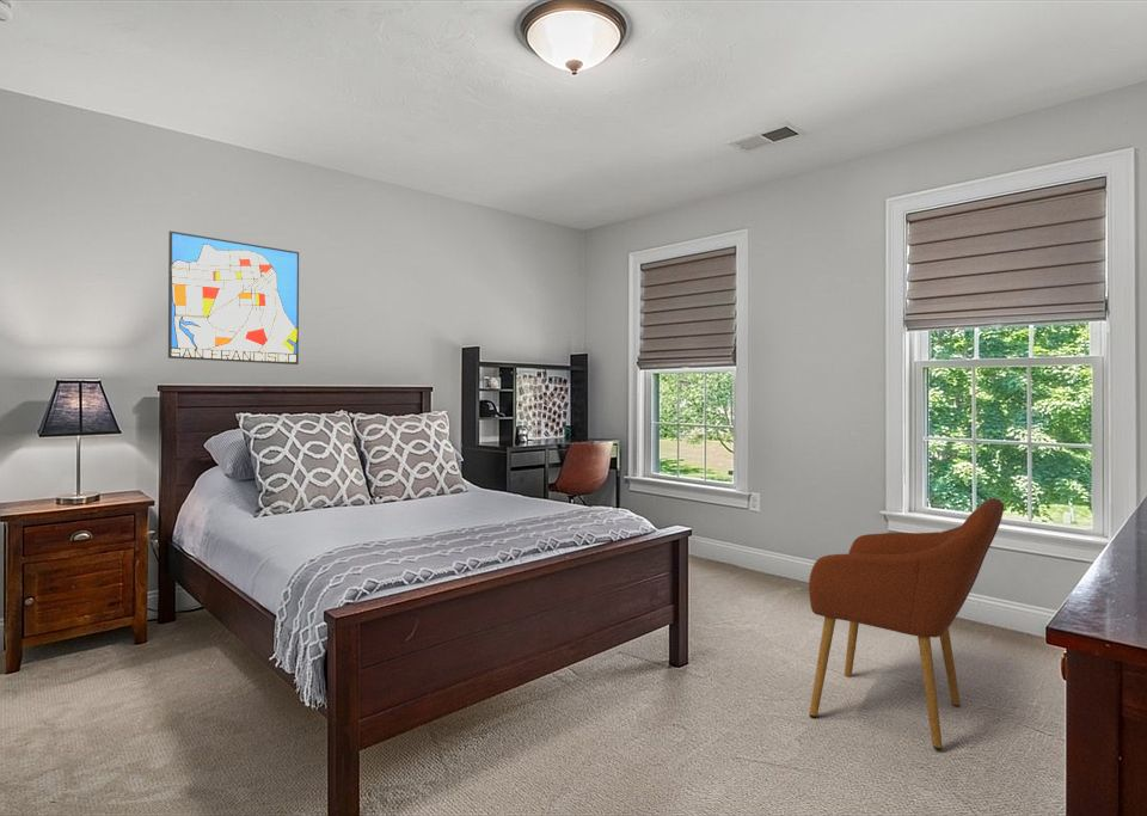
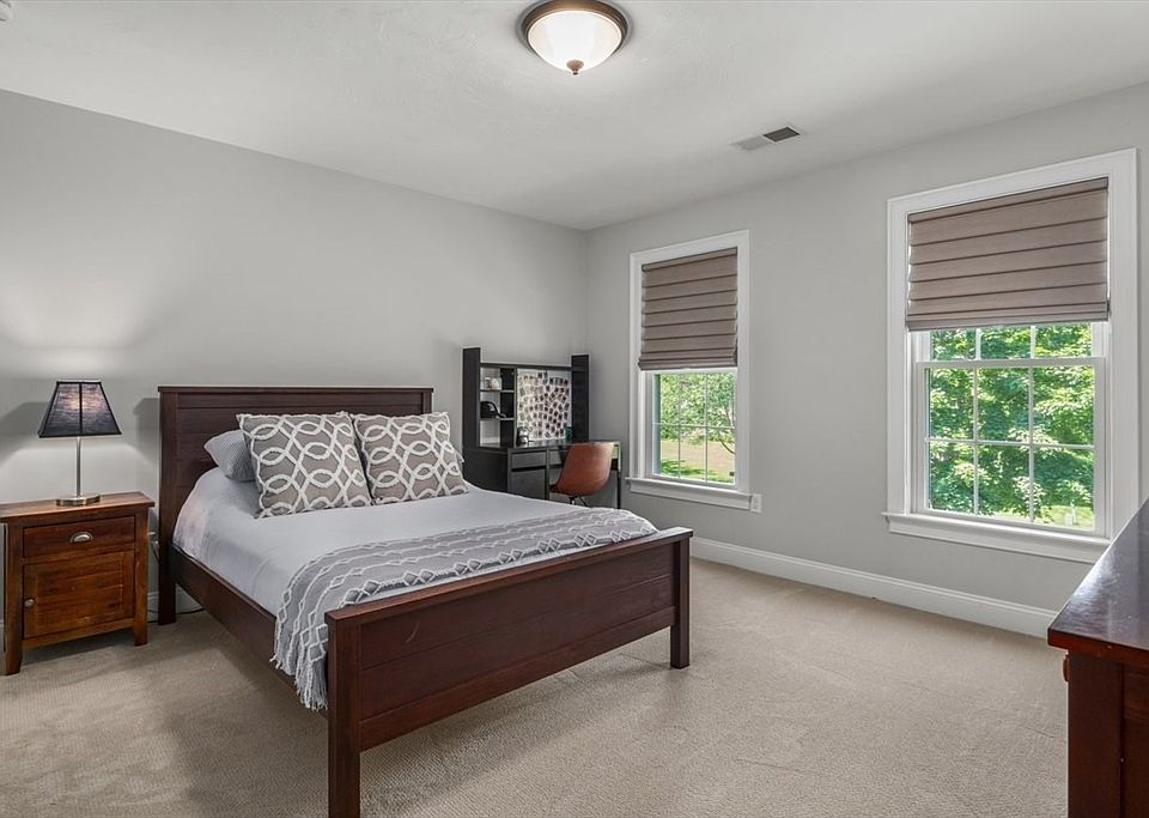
- armchair [808,497,1005,751]
- wall art [167,229,300,366]
